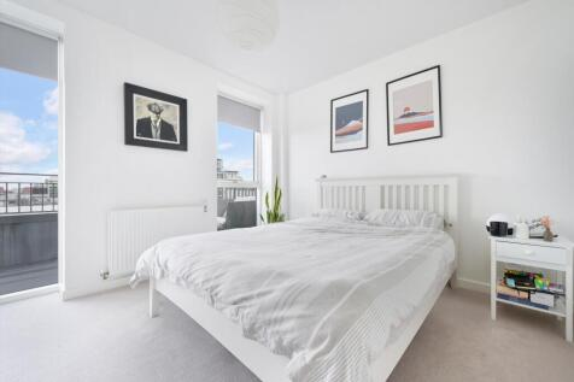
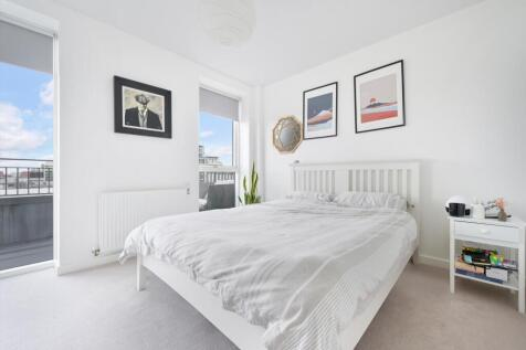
+ home mirror [271,114,304,156]
